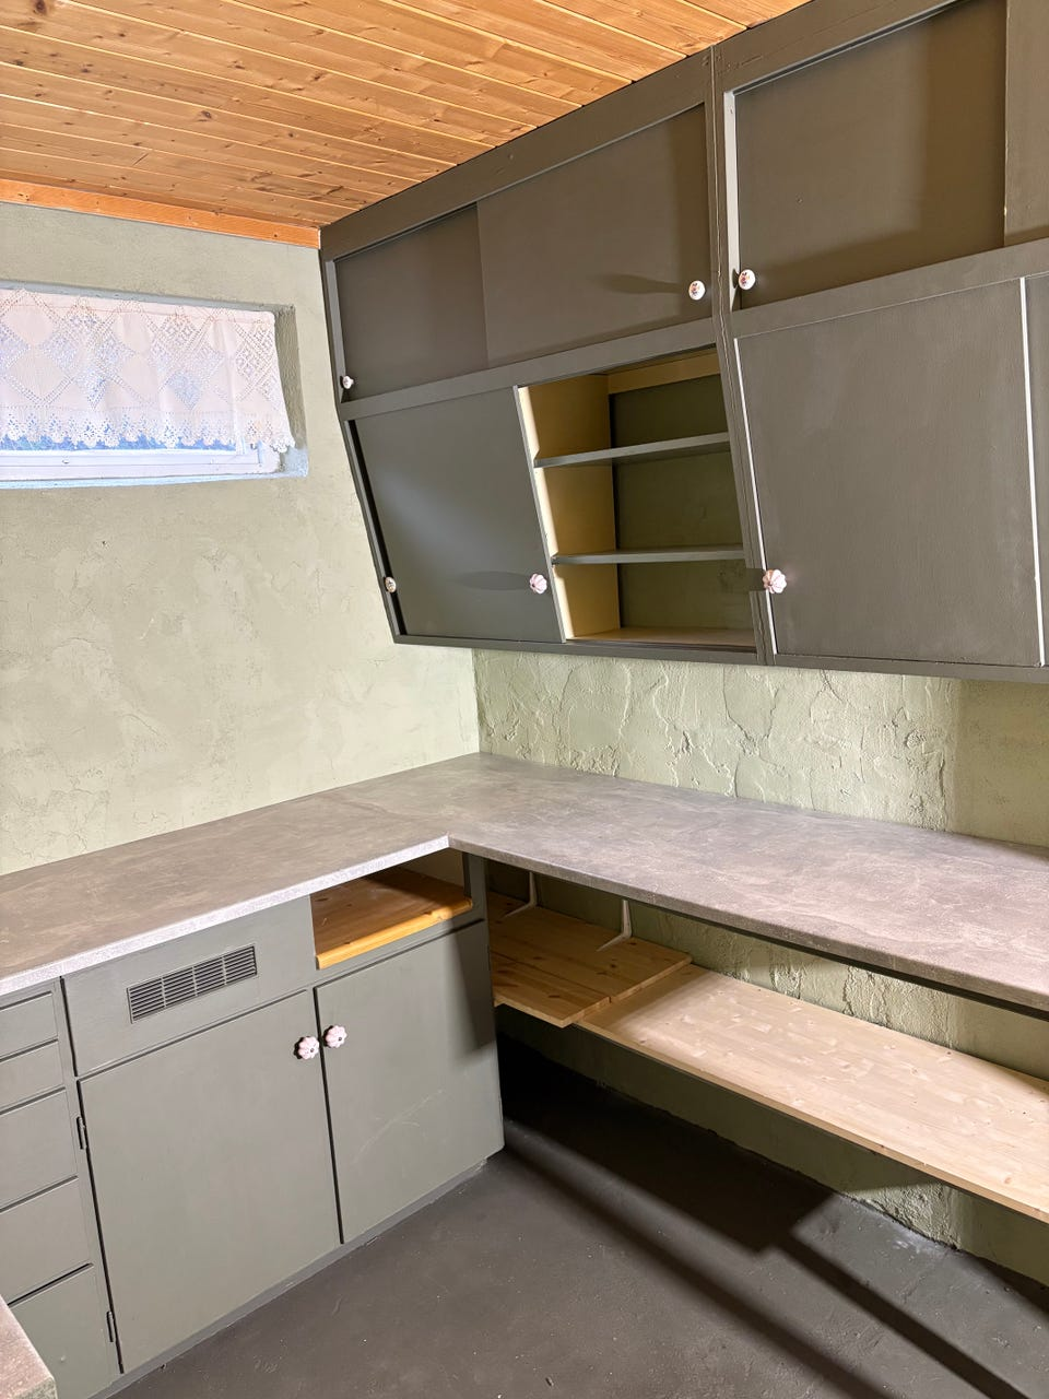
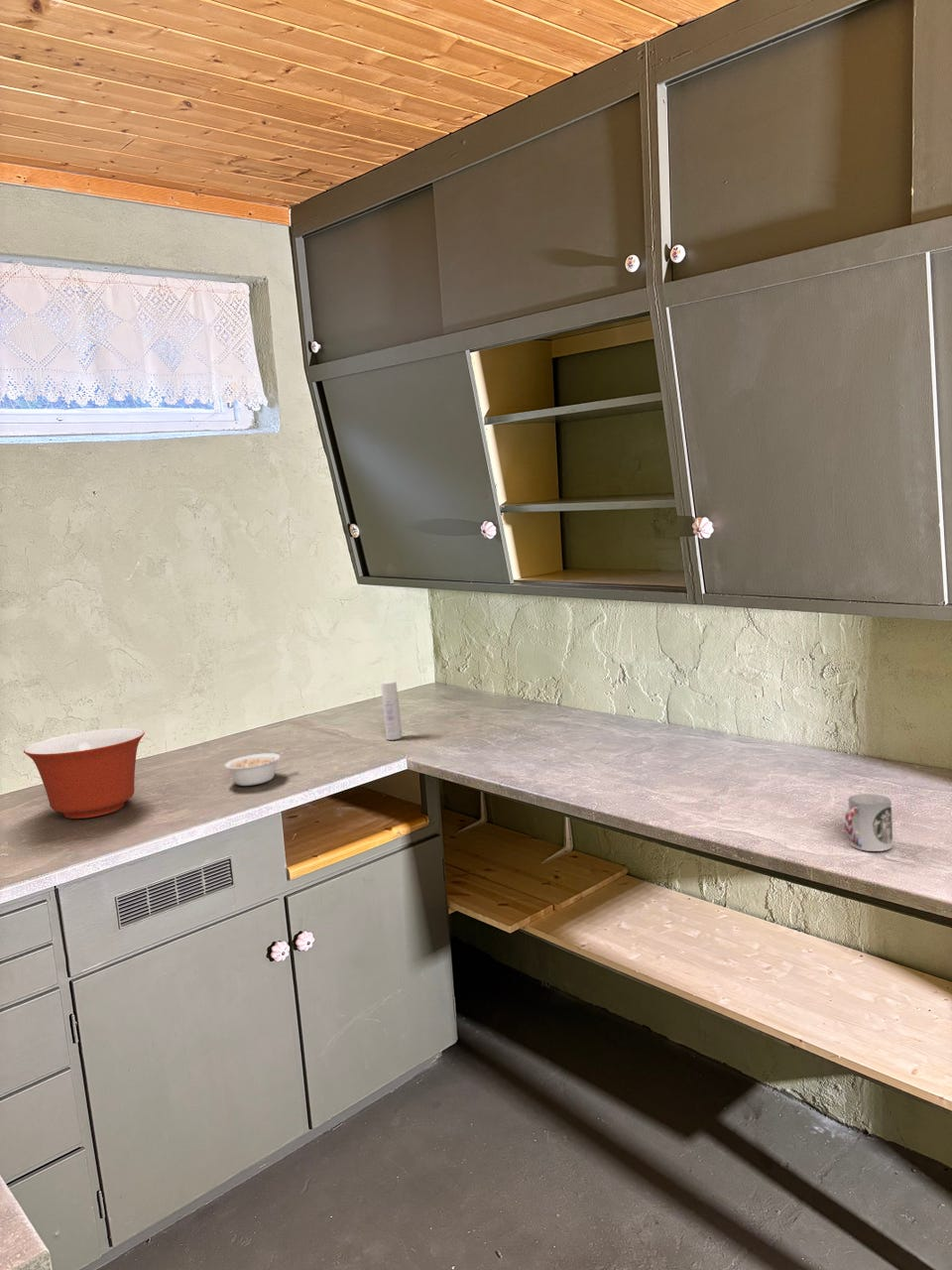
+ bottle [380,680,403,741]
+ cup [844,793,894,852]
+ legume [224,747,290,787]
+ mixing bowl [23,727,146,820]
